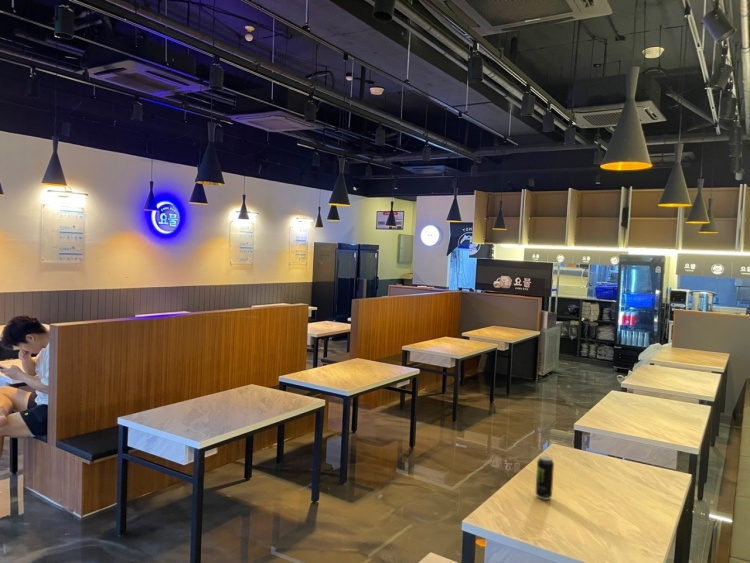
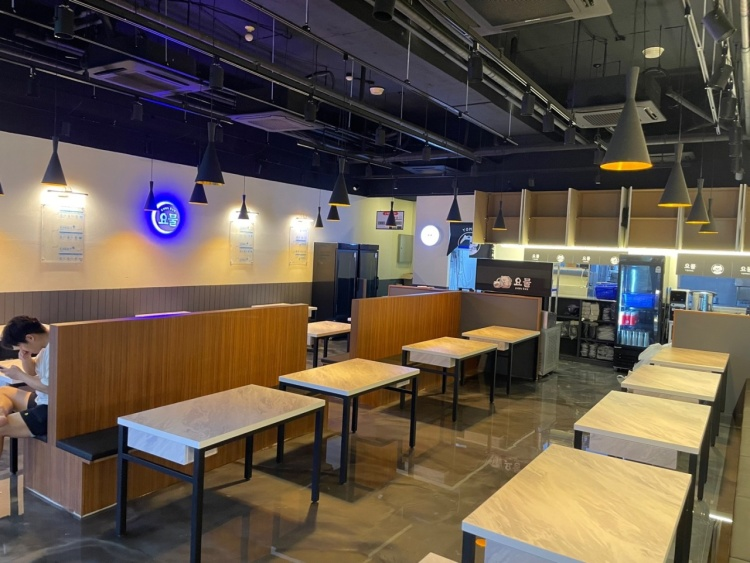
- beverage can [534,455,555,501]
